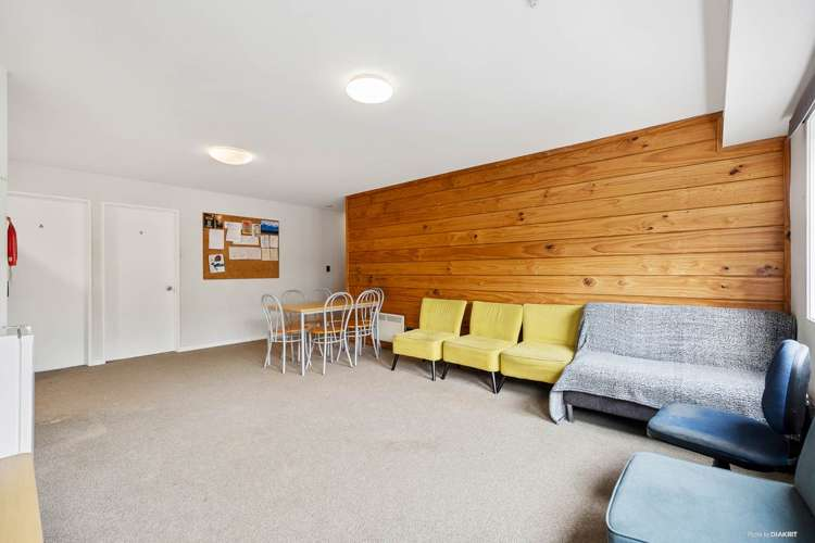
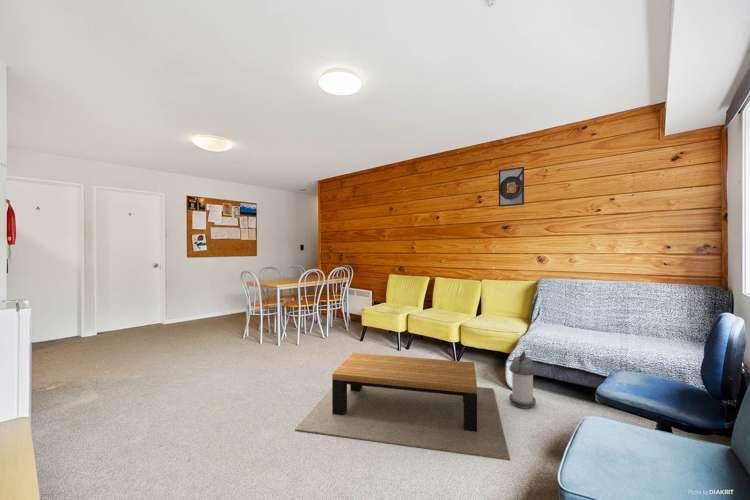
+ lantern [508,350,537,410]
+ coffee table [294,352,511,461]
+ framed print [498,166,525,208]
